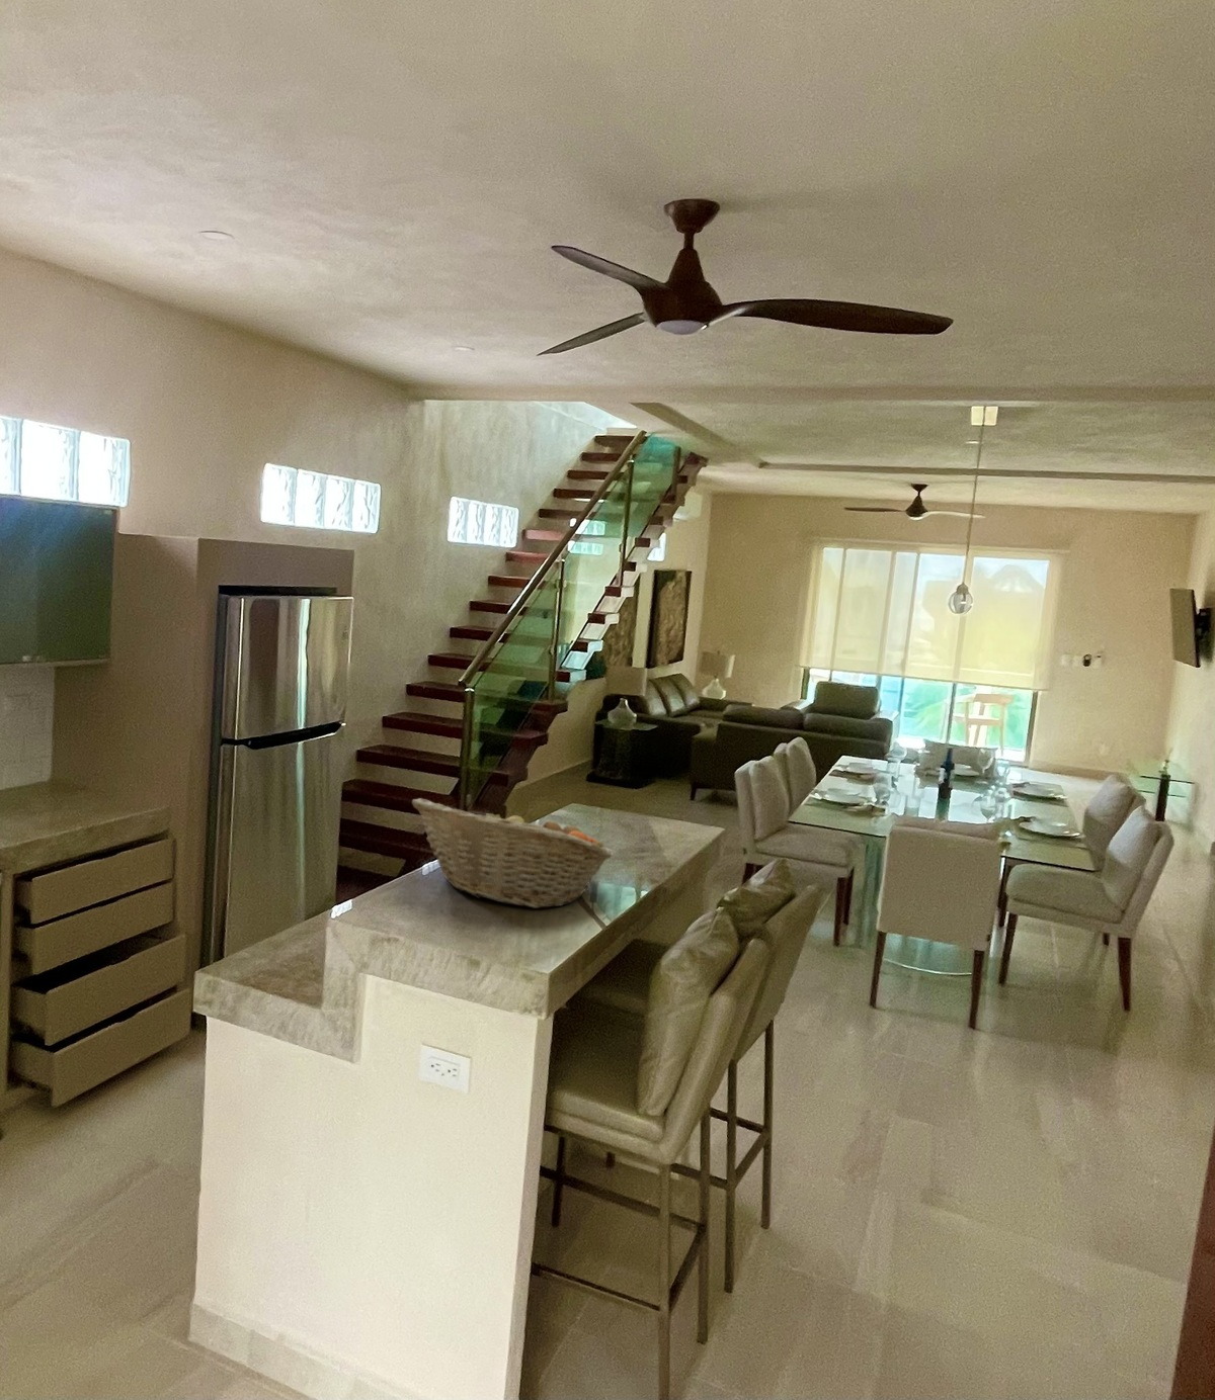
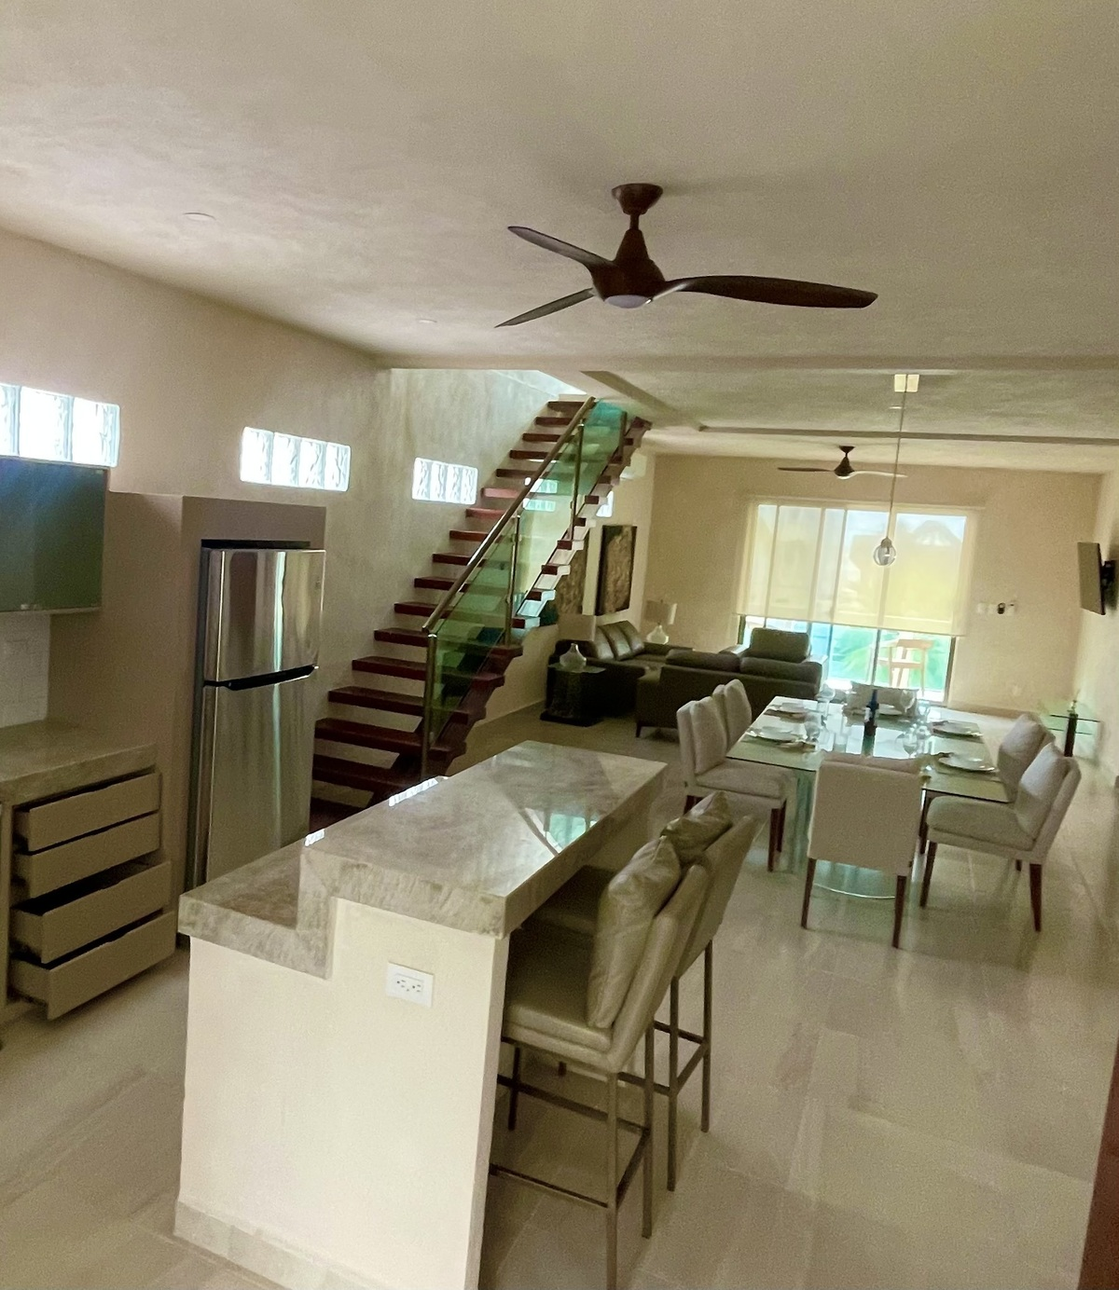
- fruit basket [411,798,615,910]
